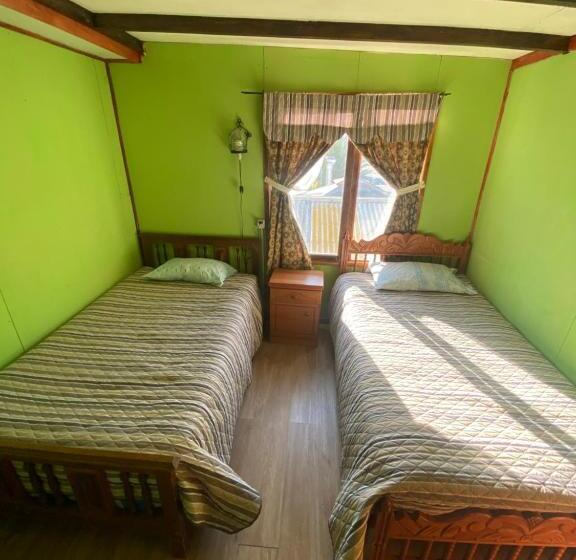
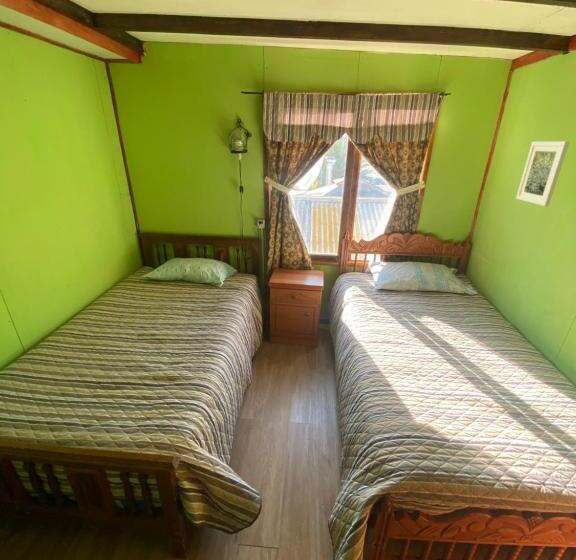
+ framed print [515,141,570,207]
